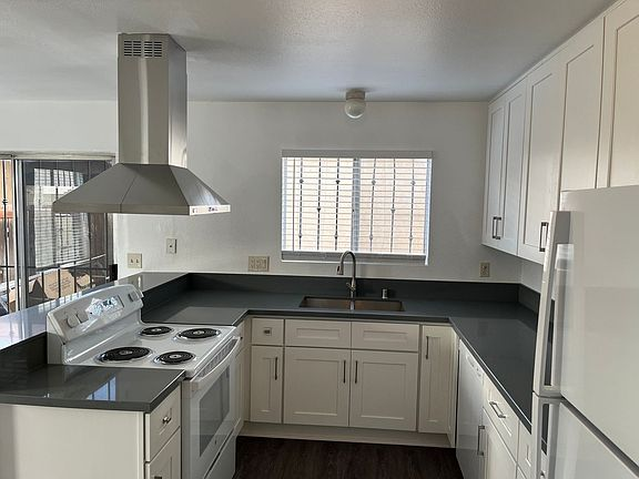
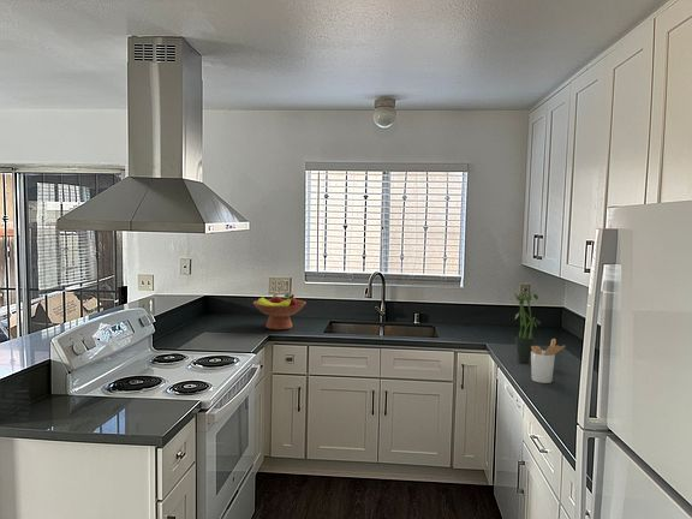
+ potted plant [508,290,542,364]
+ utensil holder [530,338,566,384]
+ fruit bowl [252,293,308,330]
